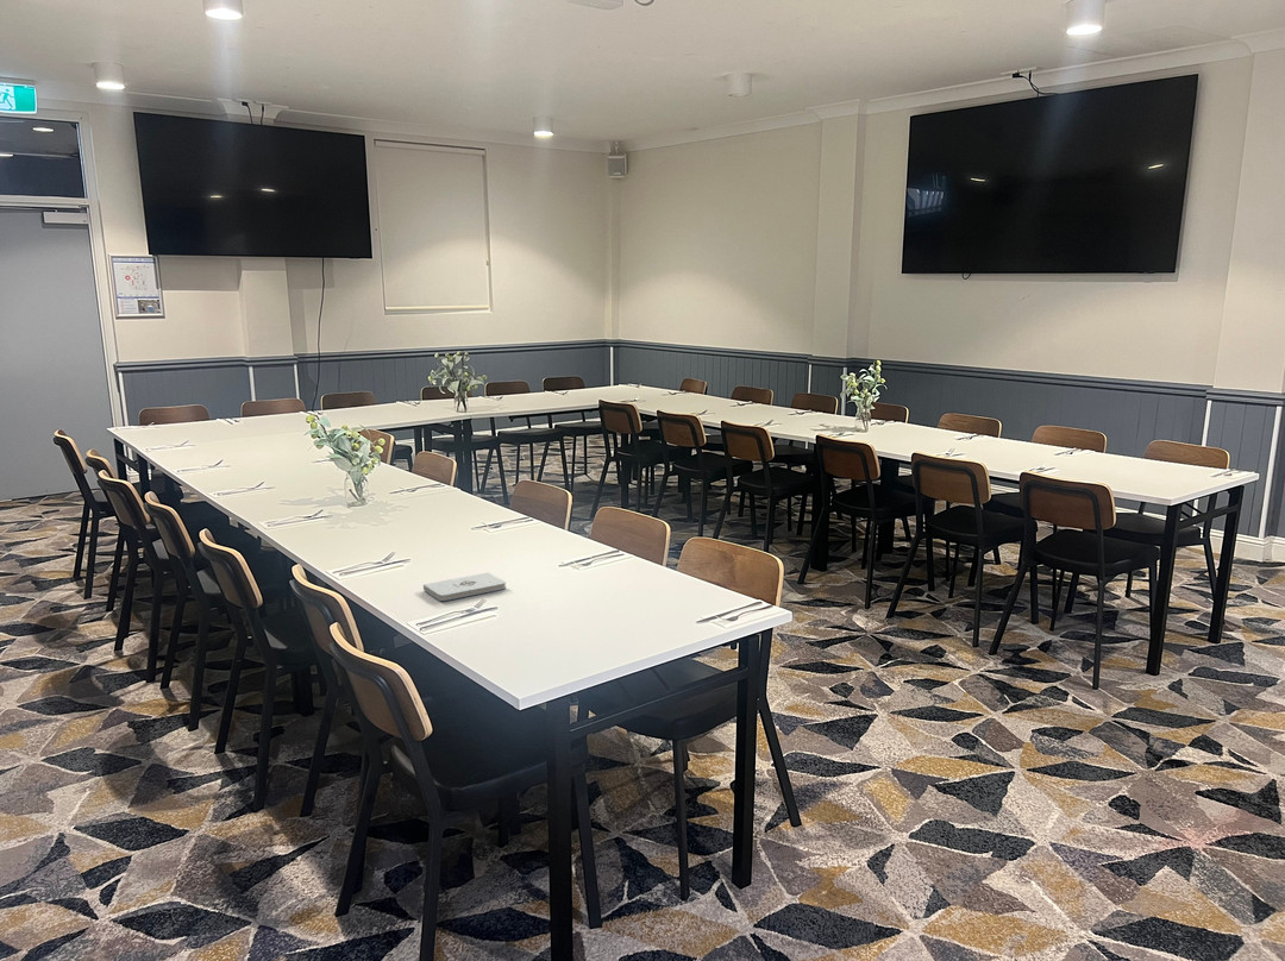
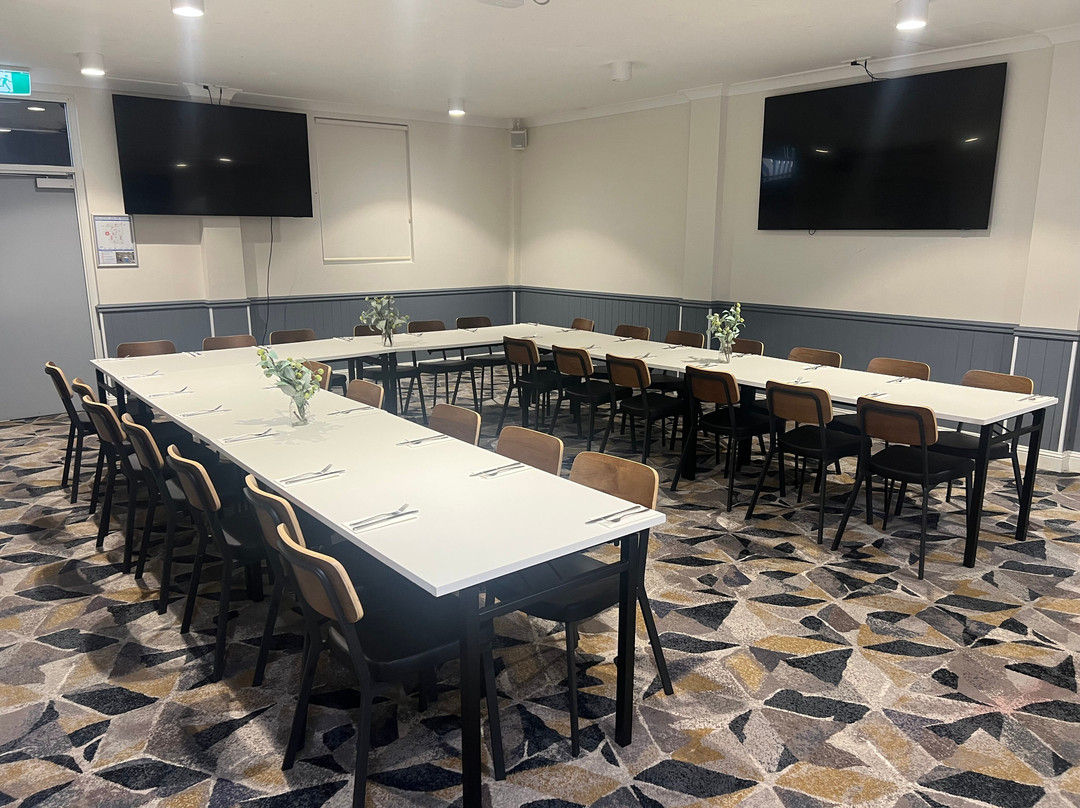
- notepad [422,572,507,602]
